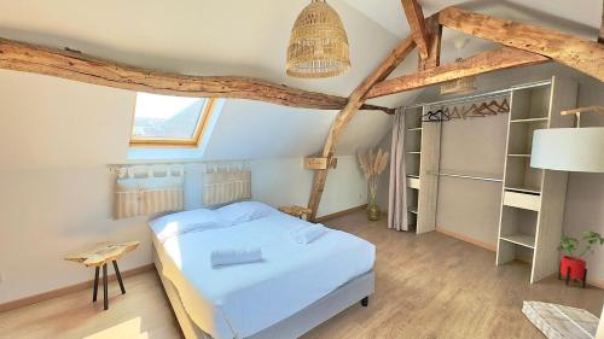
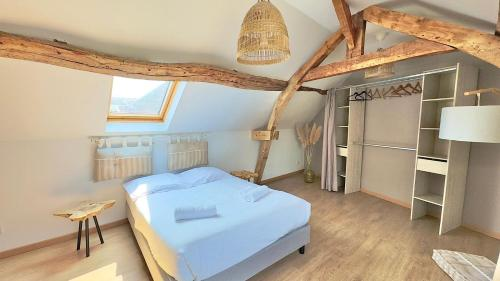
- house plant [556,229,604,290]
